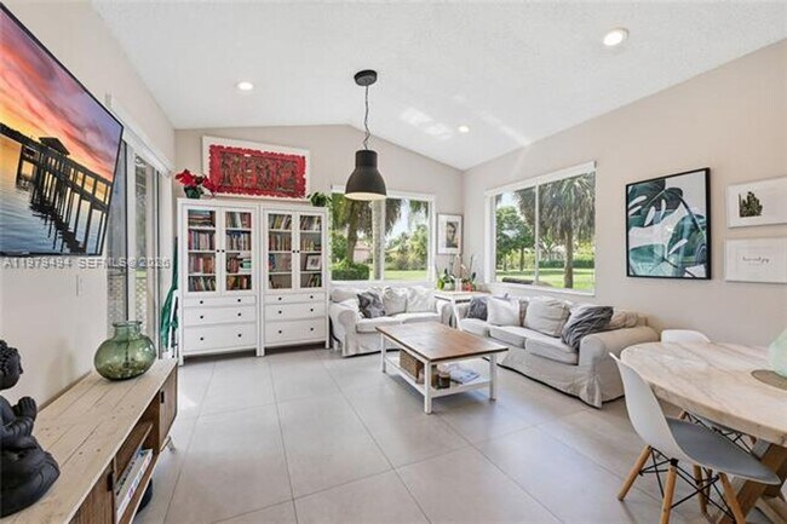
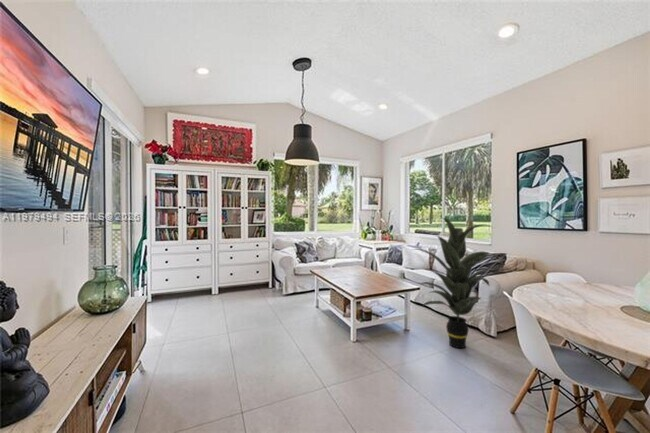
+ indoor plant [412,217,500,349]
